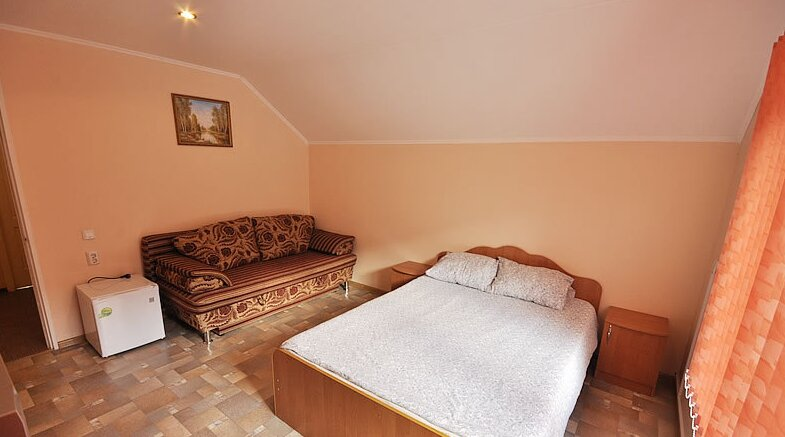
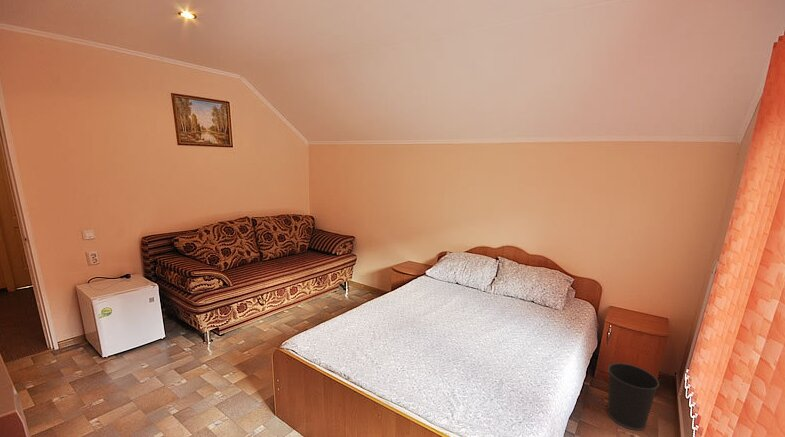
+ wastebasket [607,362,660,431]
